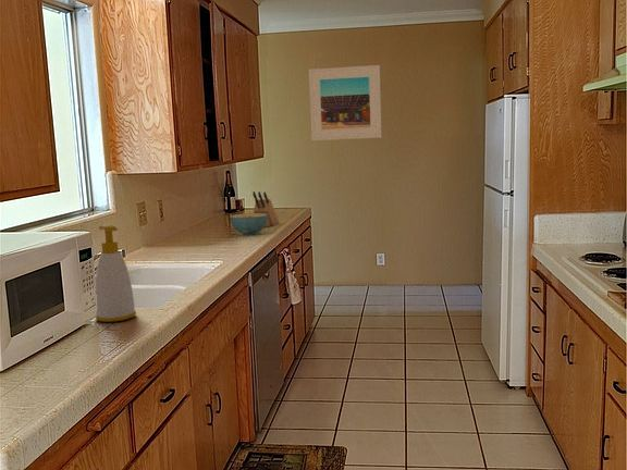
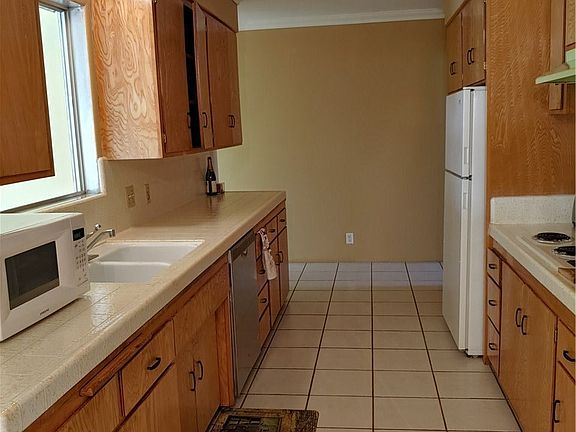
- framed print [308,64,382,141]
- soap bottle [94,224,137,323]
- knife block [251,190,280,228]
- cereal bowl [229,212,268,236]
